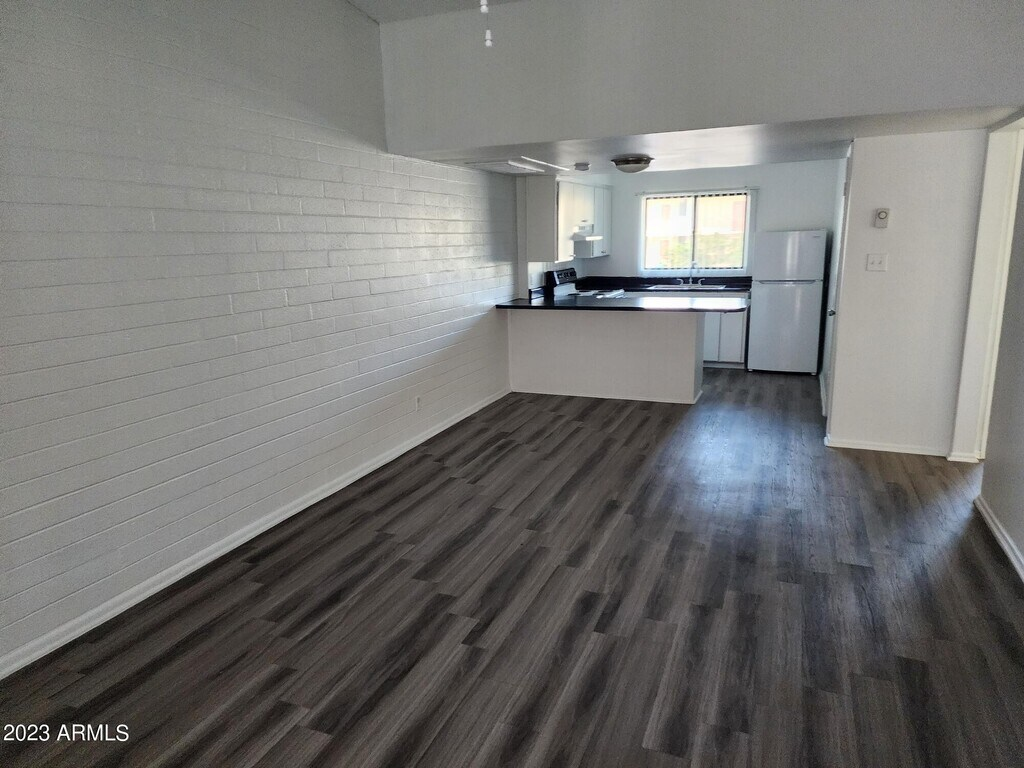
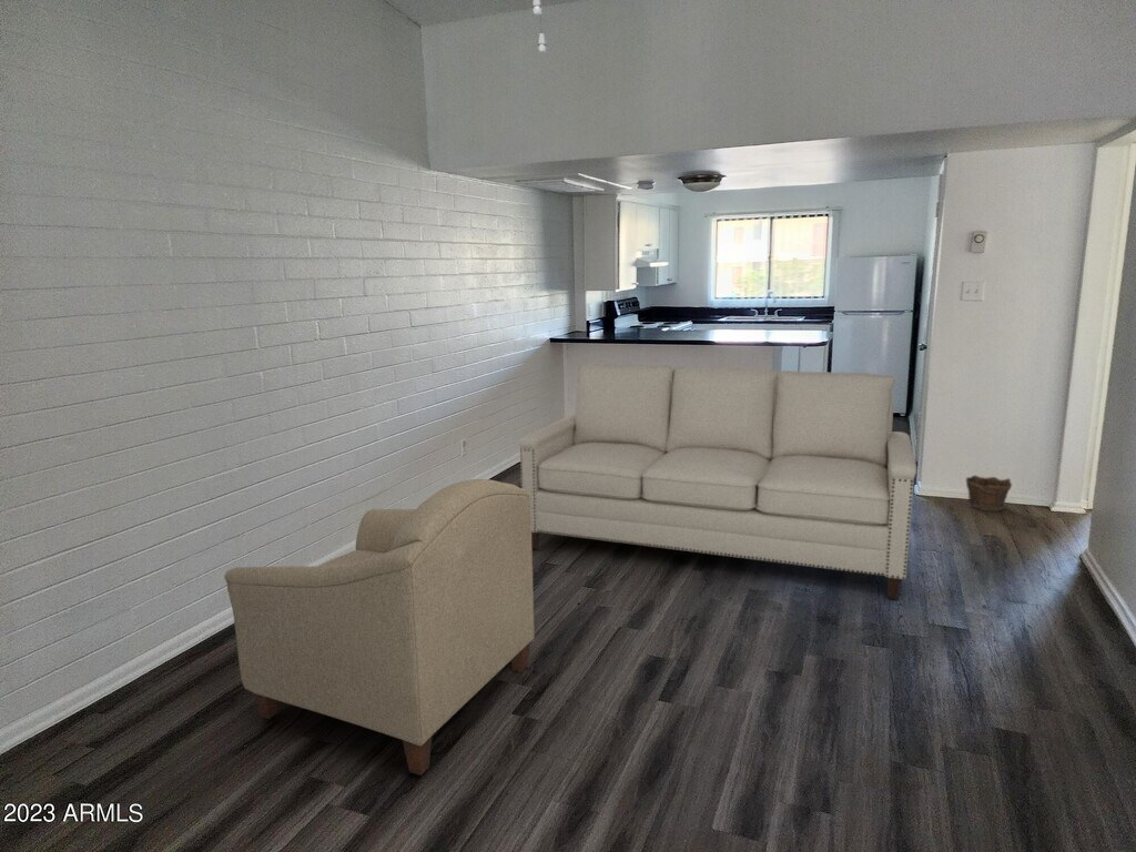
+ chair [223,478,536,777]
+ clay pot [965,474,1013,511]
+ sofa [518,362,917,600]
